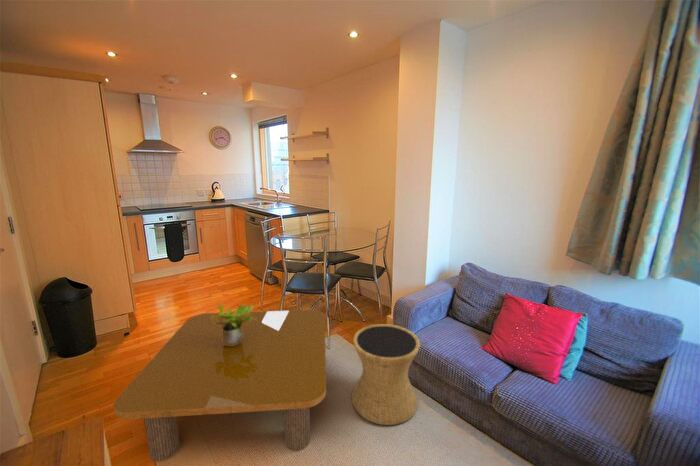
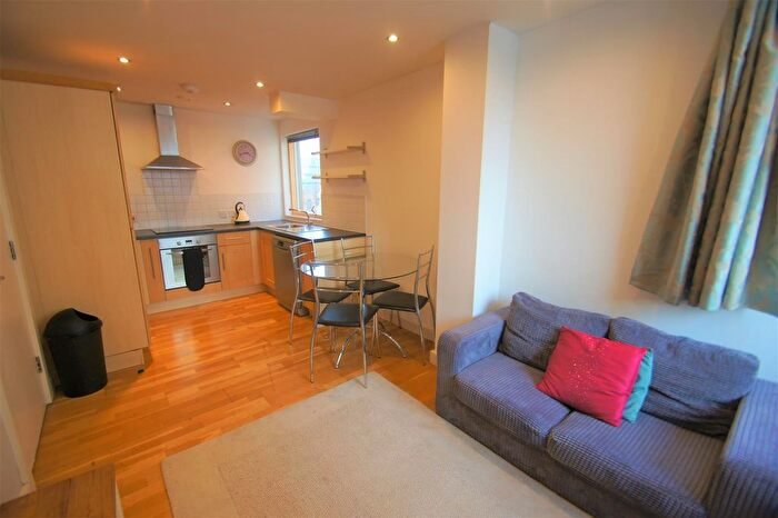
- side table [351,323,421,426]
- potted plant [211,301,256,346]
- coffee table [113,309,327,463]
